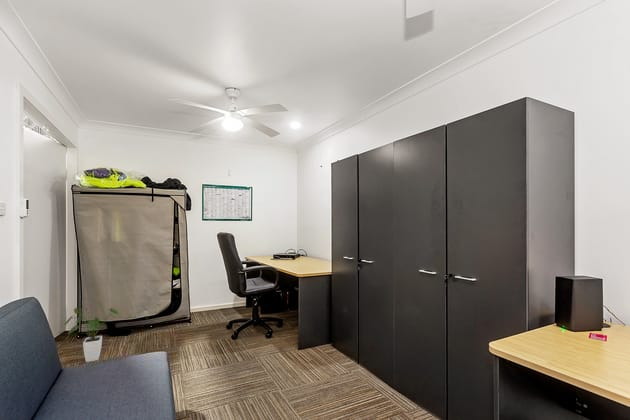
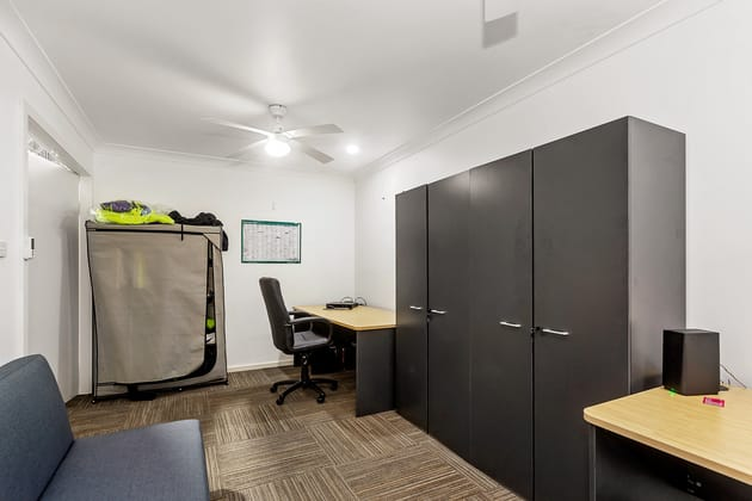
- house plant [64,307,119,363]
